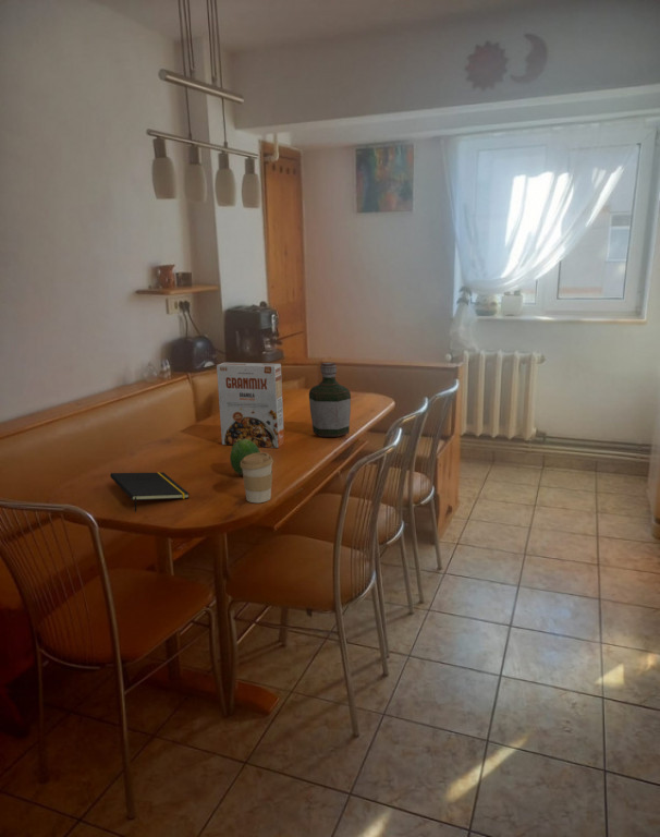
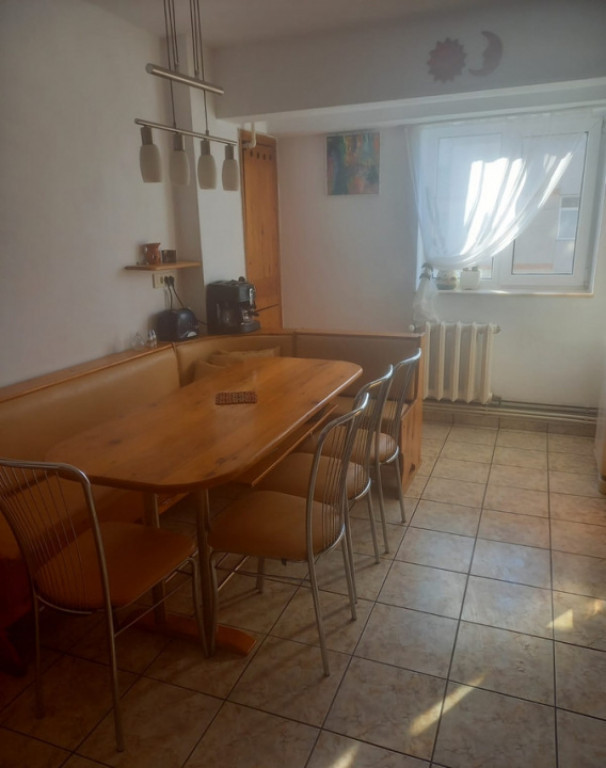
- fruit [229,438,261,476]
- notepad [109,471,191,512]
- bottle [308,362,352,438]
- coffee cup [241,451,274,504]
- cereal box [216,362,285,449]
